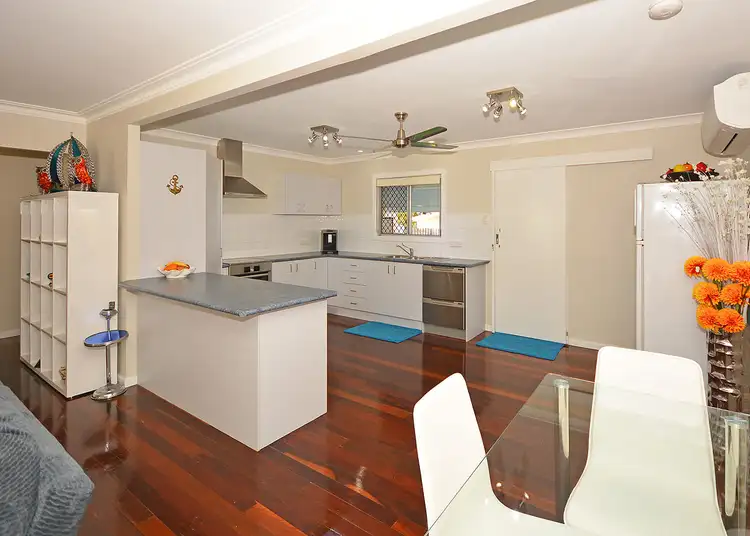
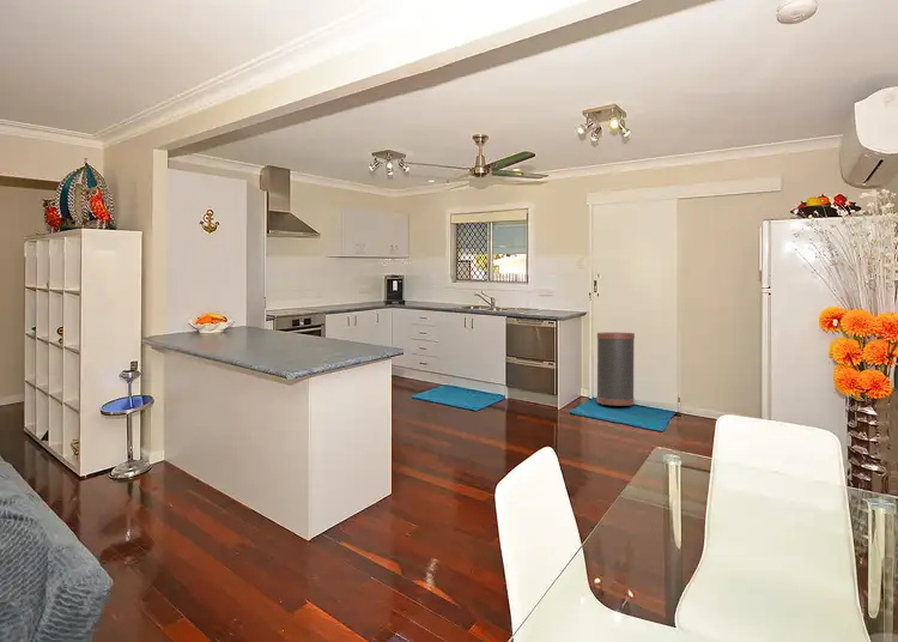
+ trash can [595,332,636,407]
